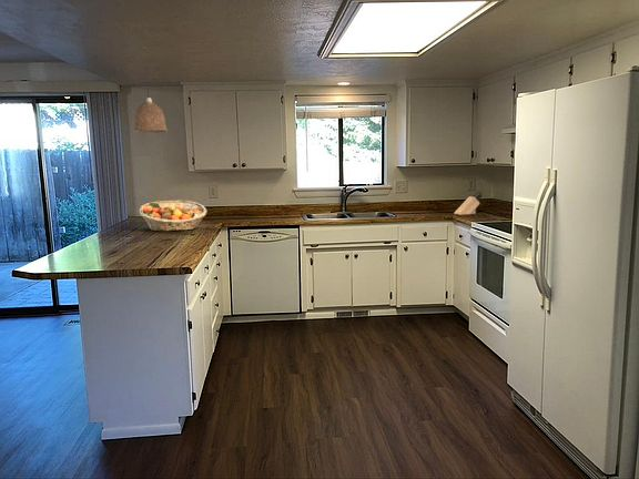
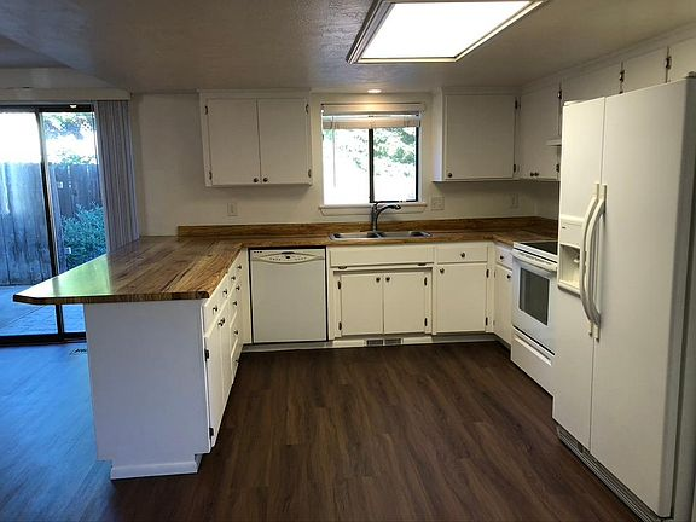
- knife block [454,190,484,216]
- pendant lamp [132,65,169,133]
- fruit basket [139,200,207,233]
